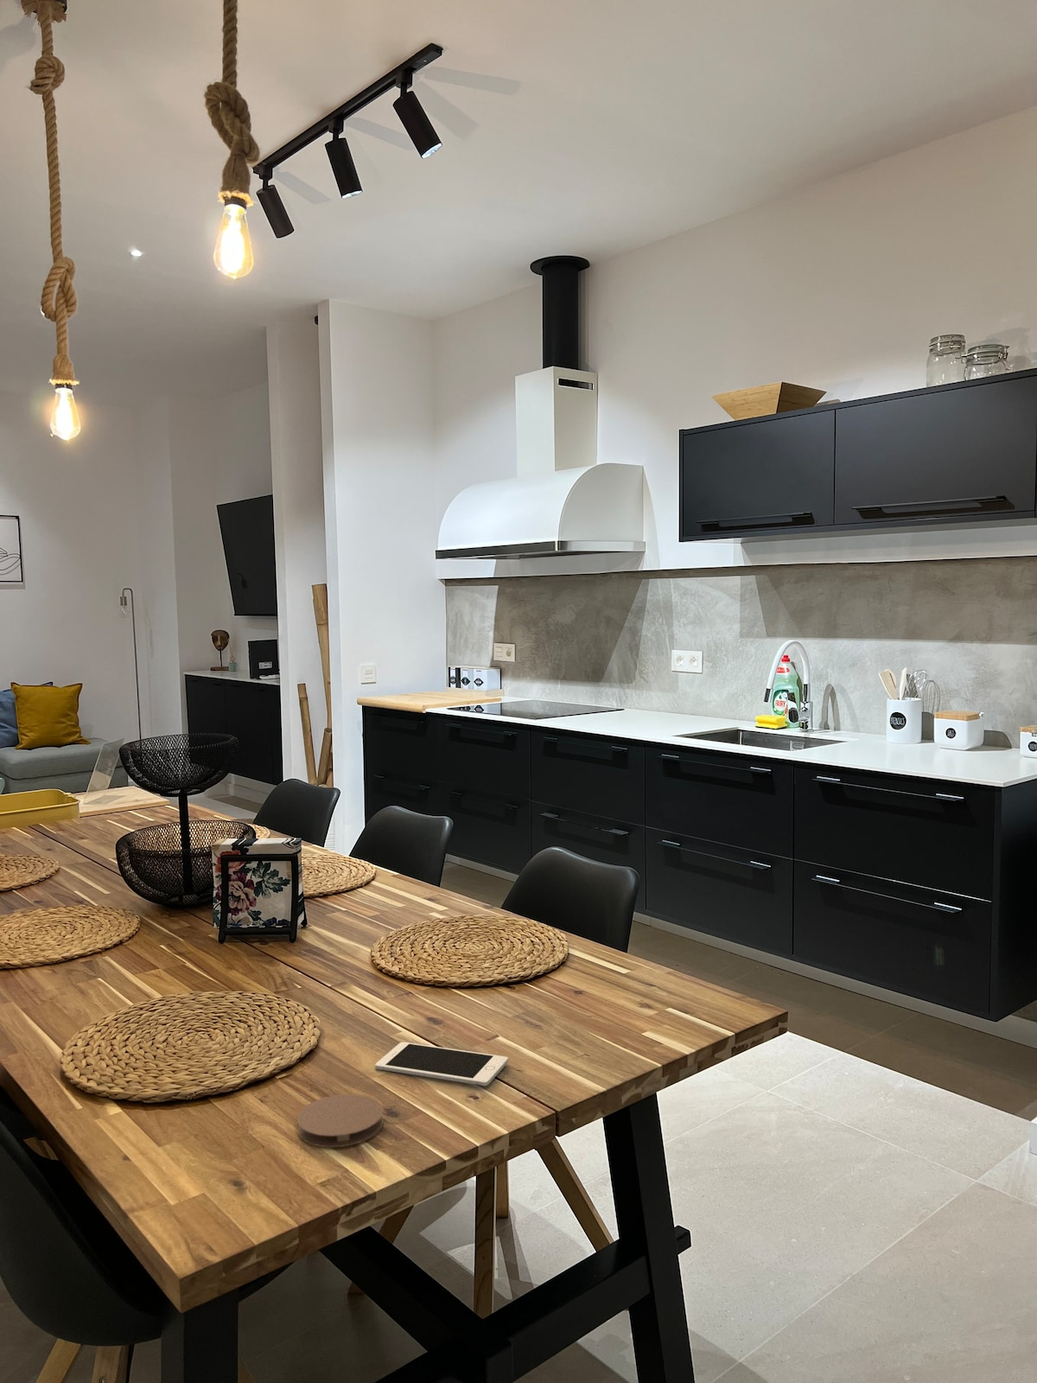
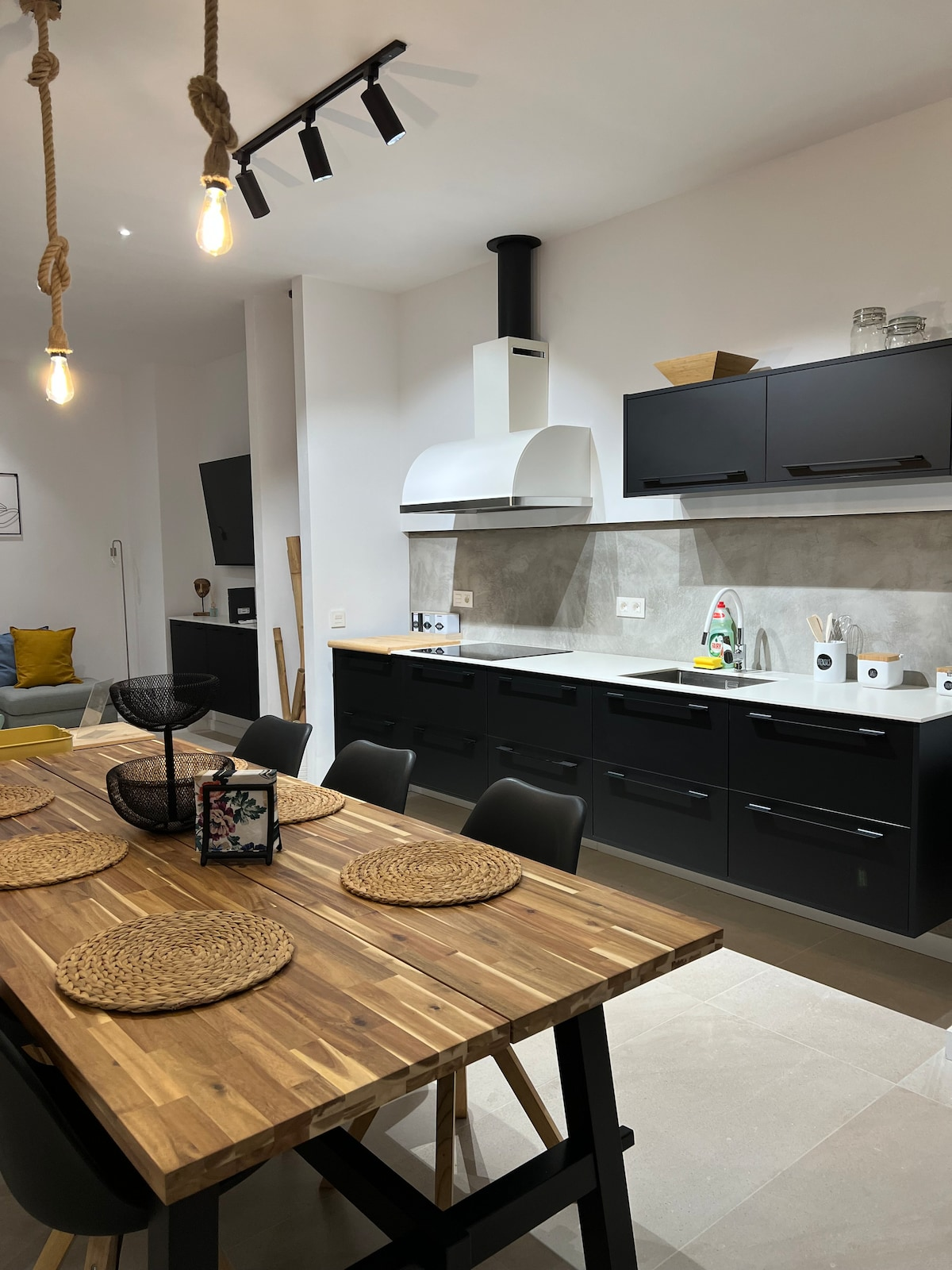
- cell phone [375,1041,509,1087]
- coaster [296,1093,385,1148]
